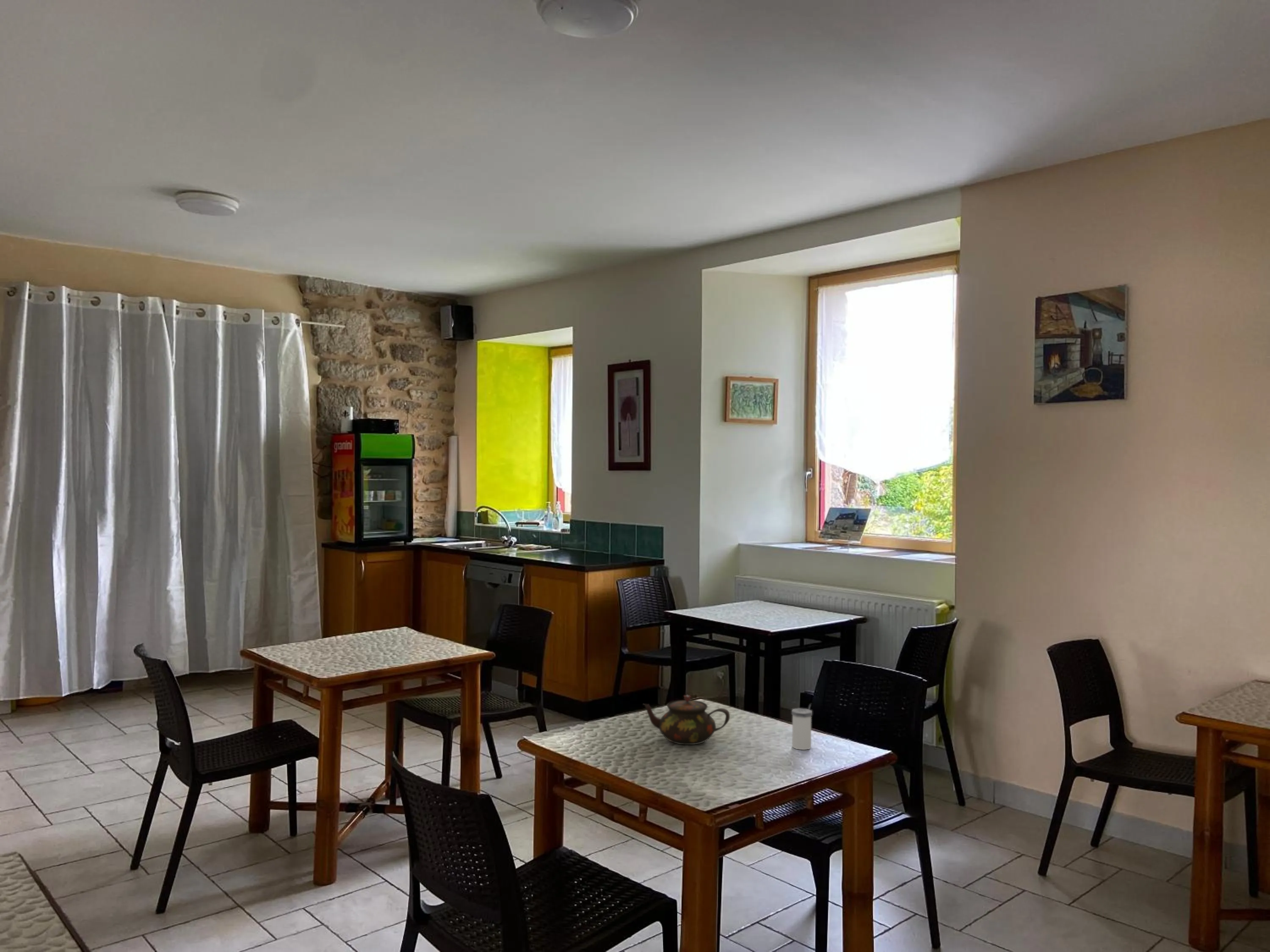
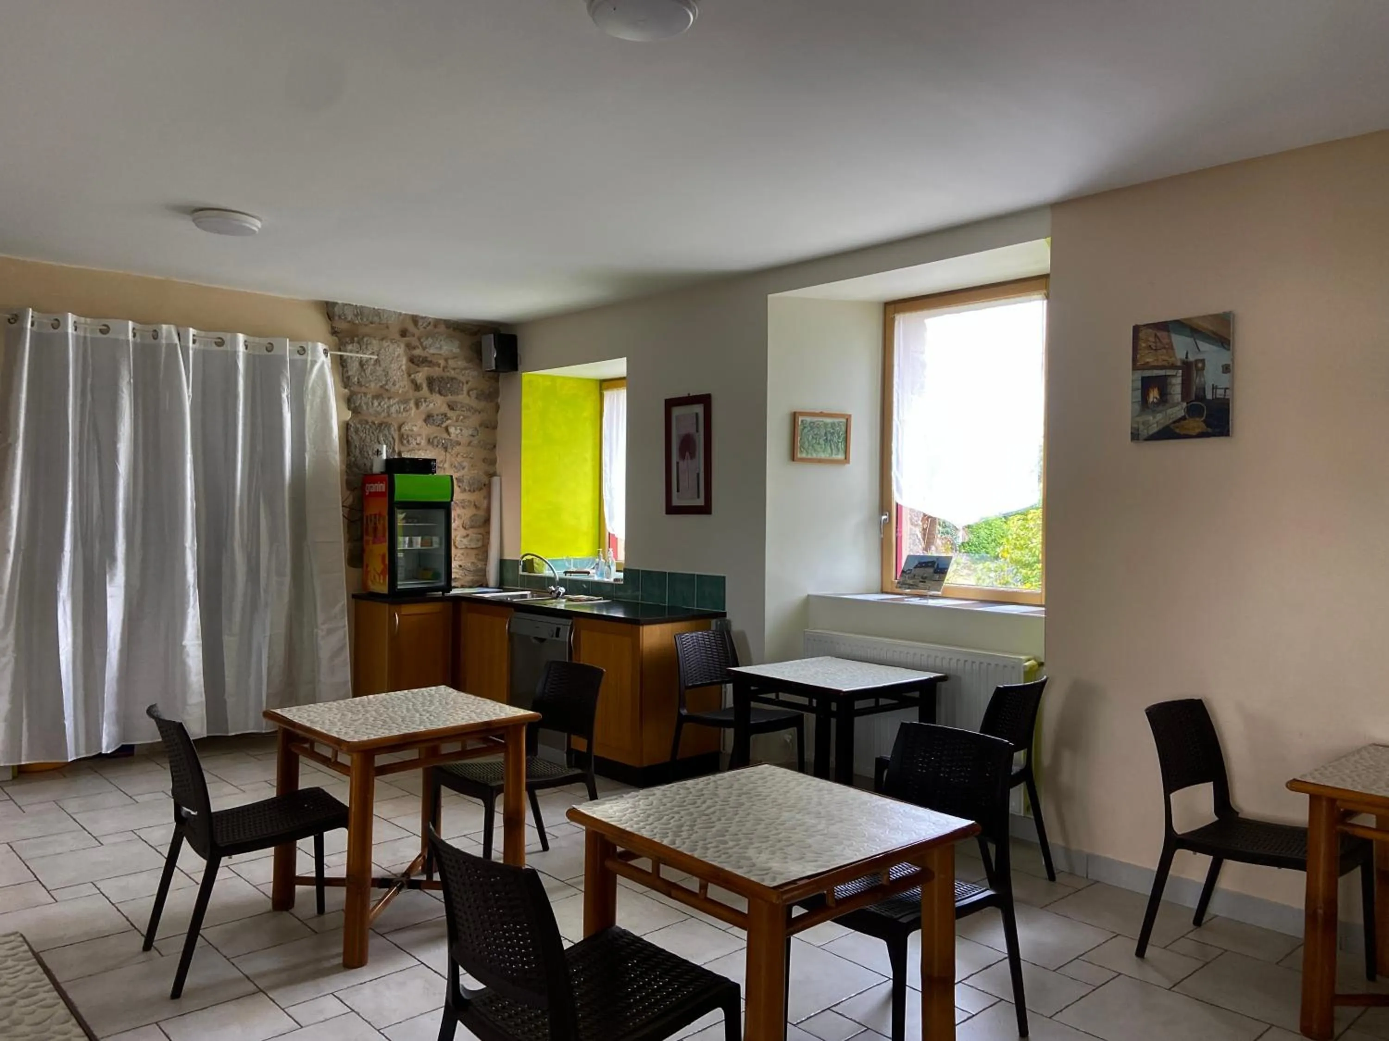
- teapot [643,695,730,745]
- salt shaker [791,707,813,750]
